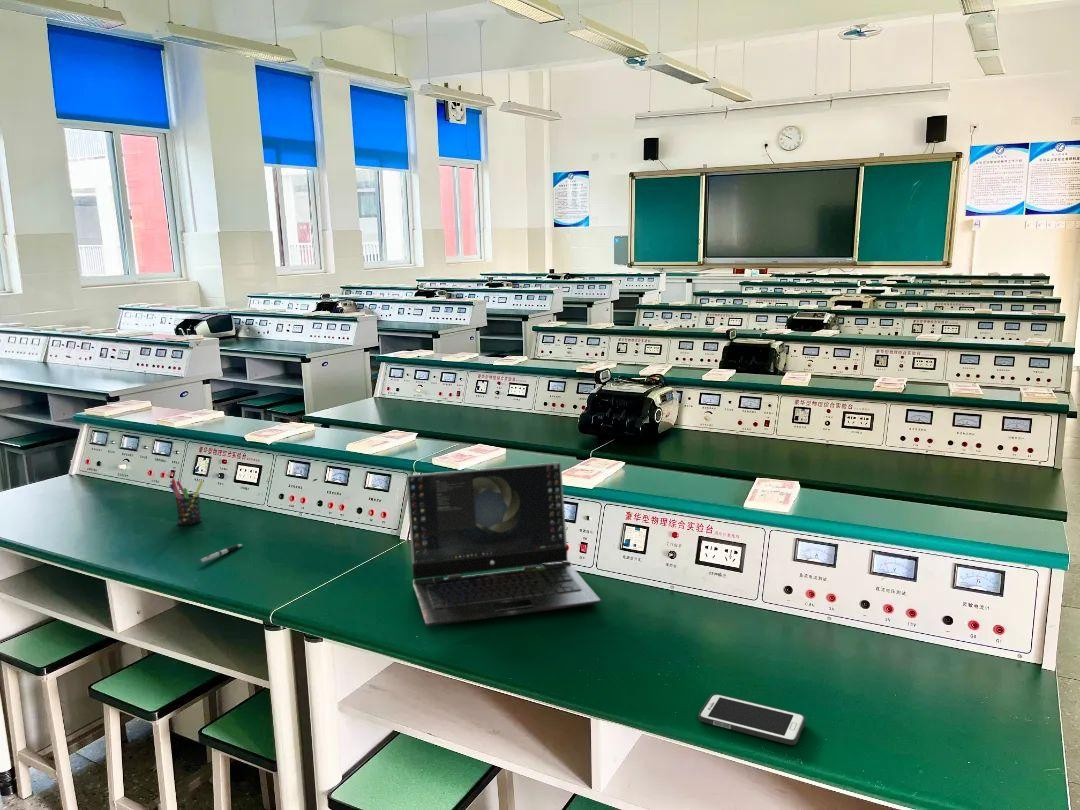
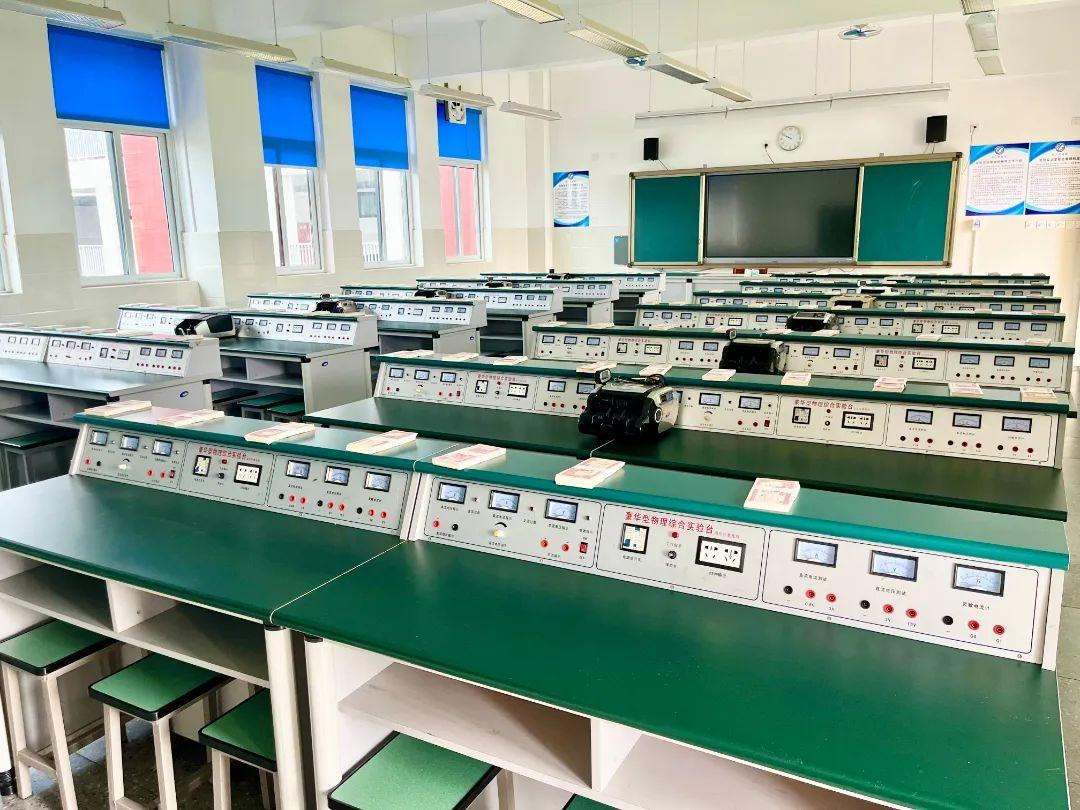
- pen [199,543,244,563]
- pen holder [168,478,204,526]
- laptop computer [405,461,602,627]
- cell phone [697,693,806,746]
